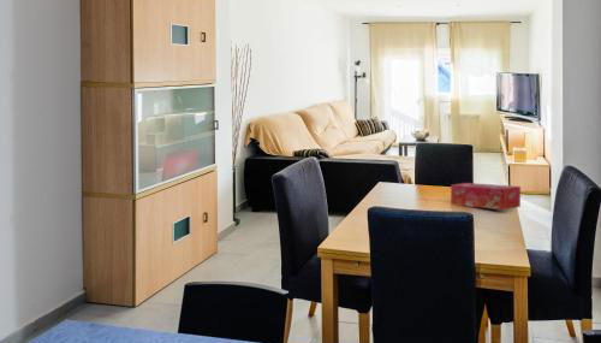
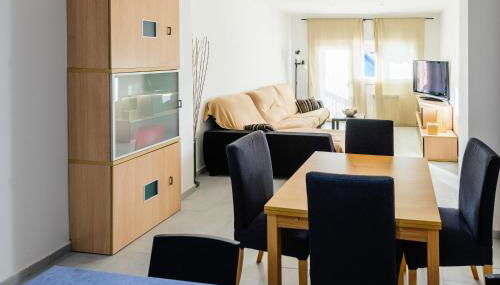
- tissue box [450,182,522,211]
